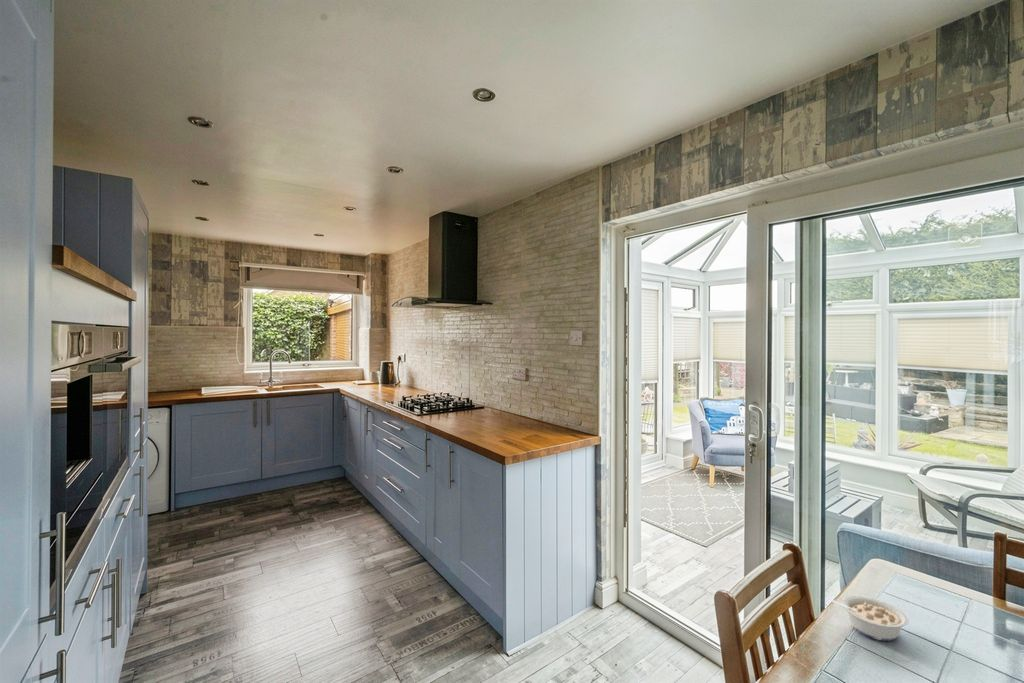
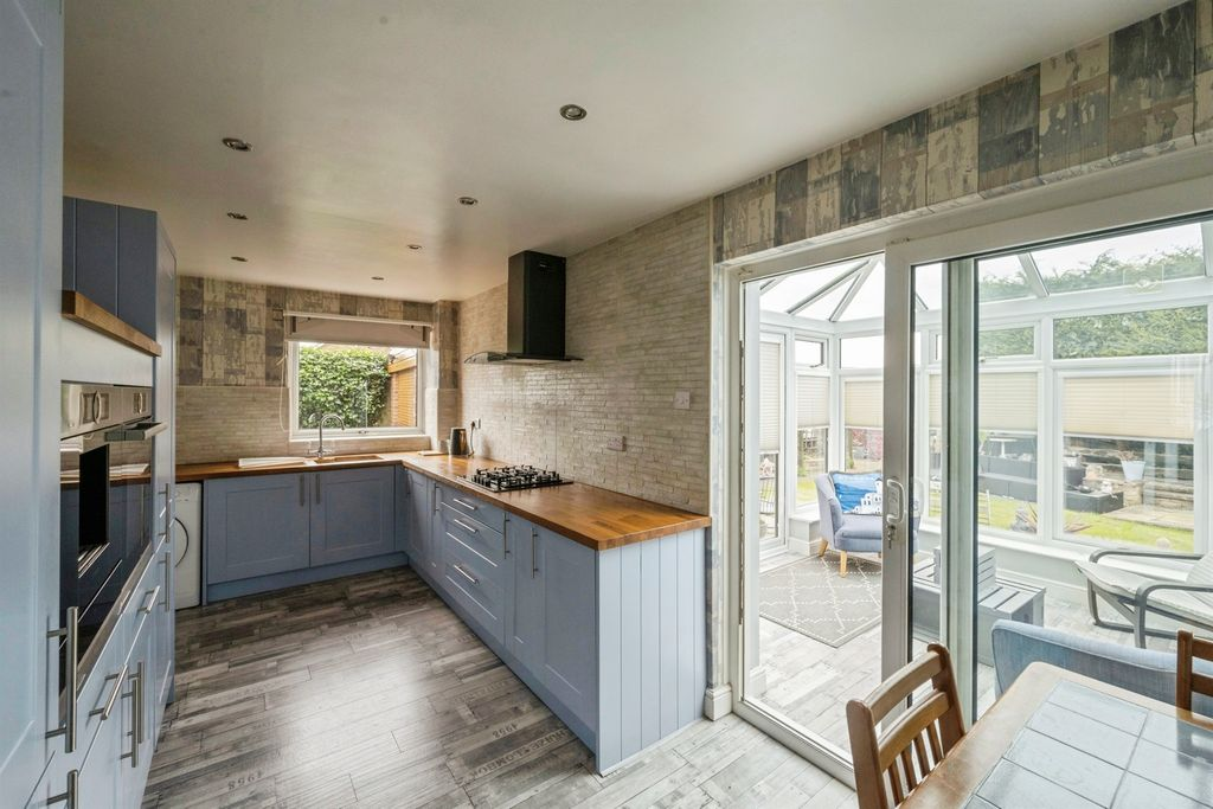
- legume [829,595,909,642]
